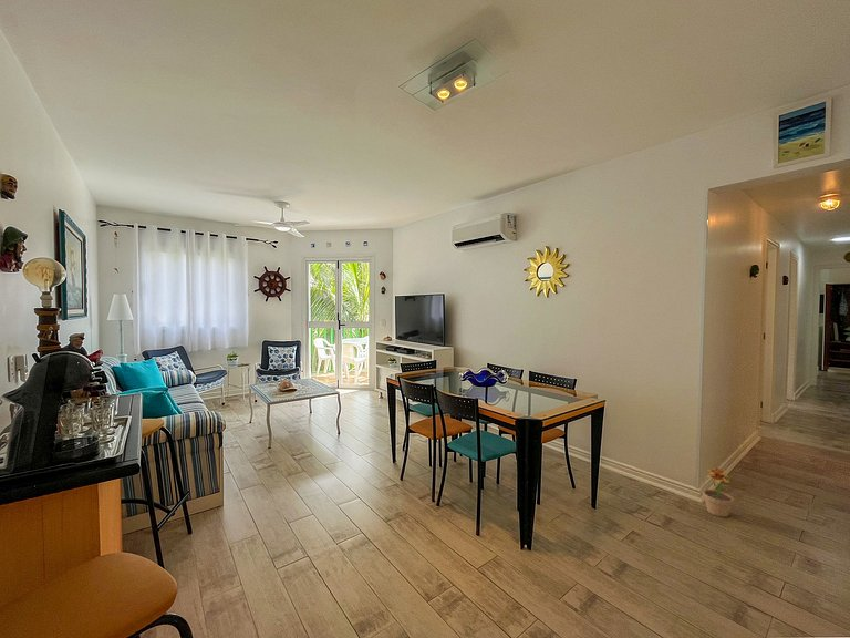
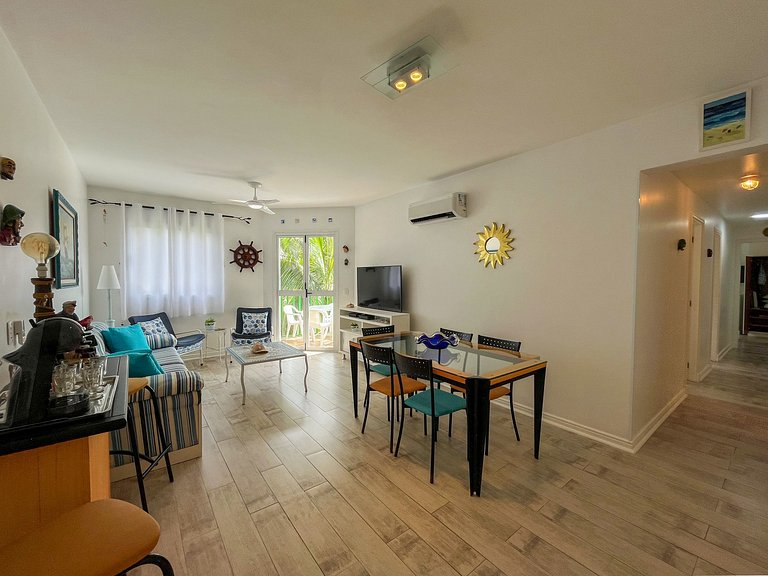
- potted plant [702,466,735,518]
